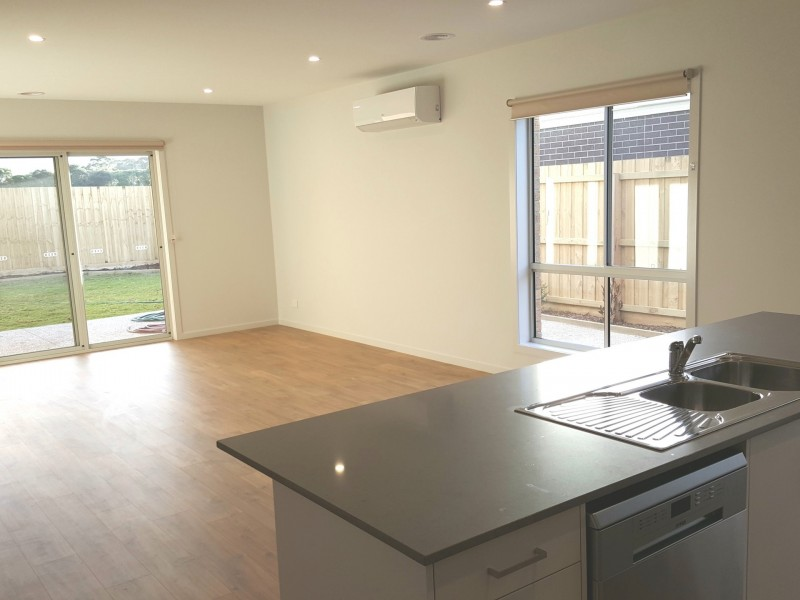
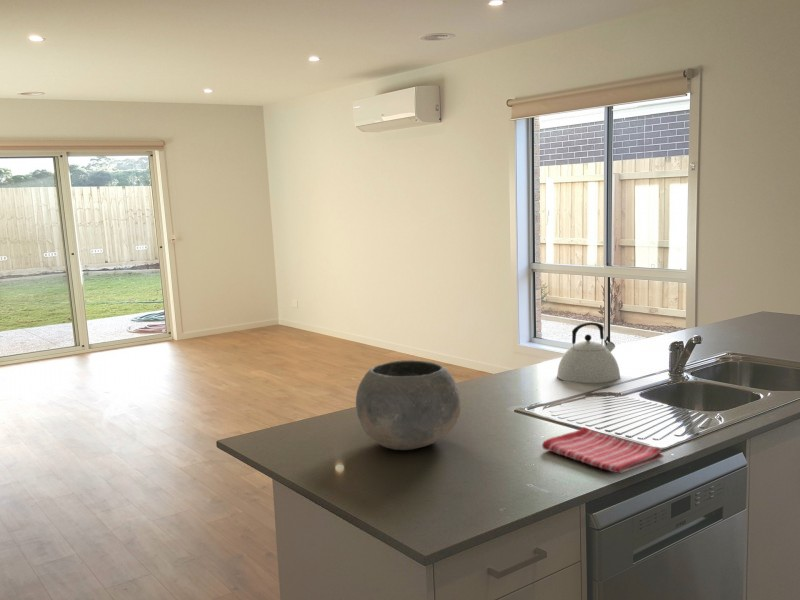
+ bowl [355,359,462,451]
+ dish towel [541,426,664,474]
+ kettle [556,321,621,384]
